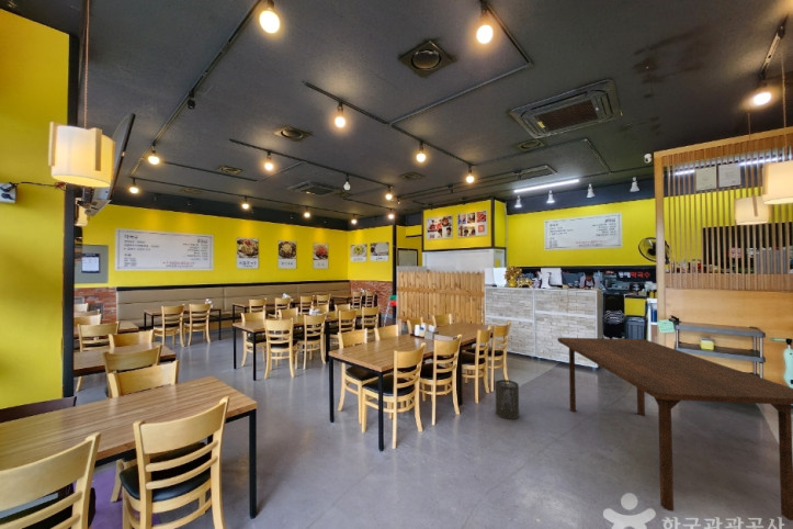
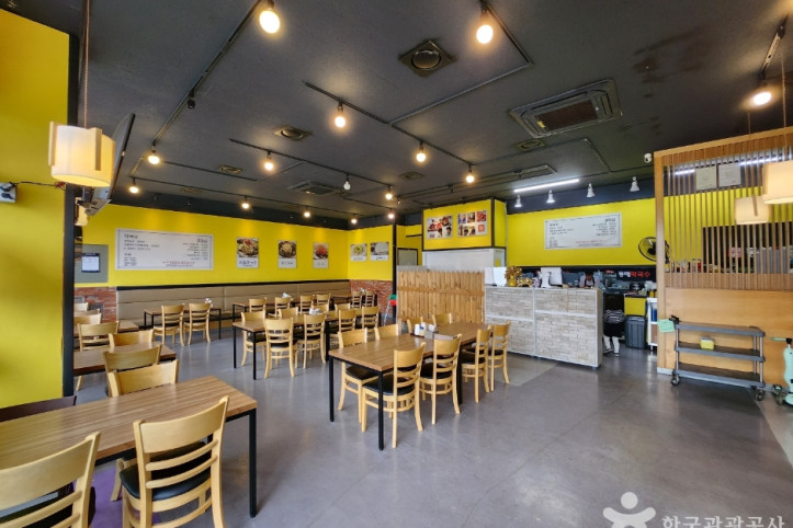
- trash can [495,379,520,420]
- dining table [556,337,793,521]
